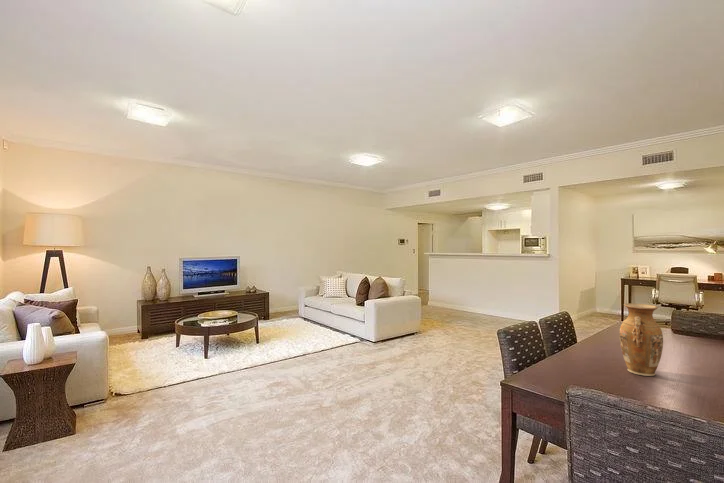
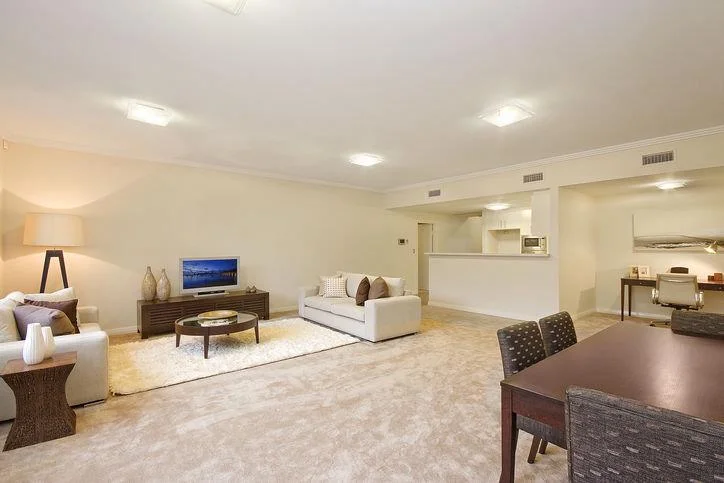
- vase [619,302,664,377]
